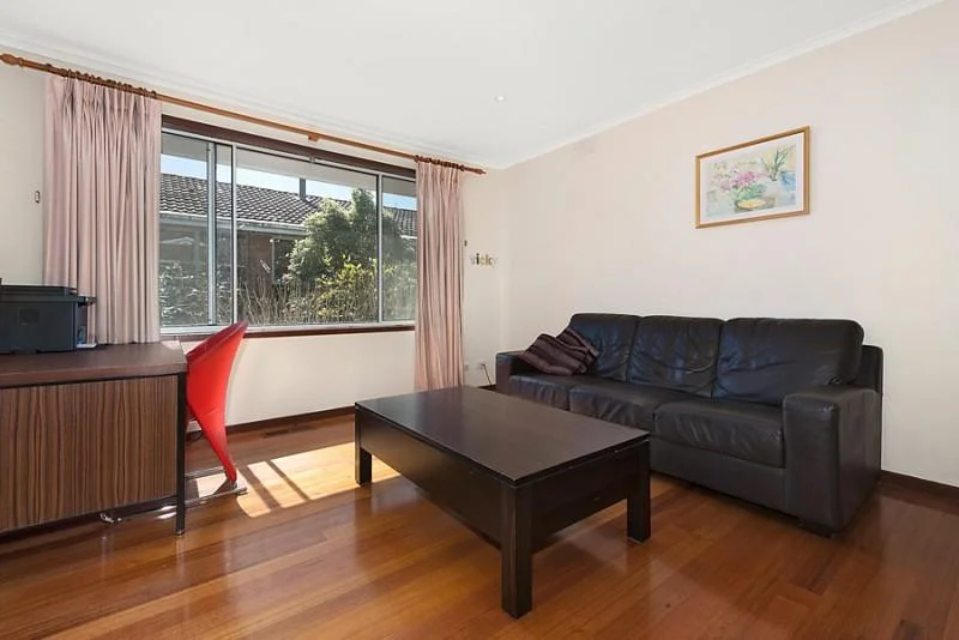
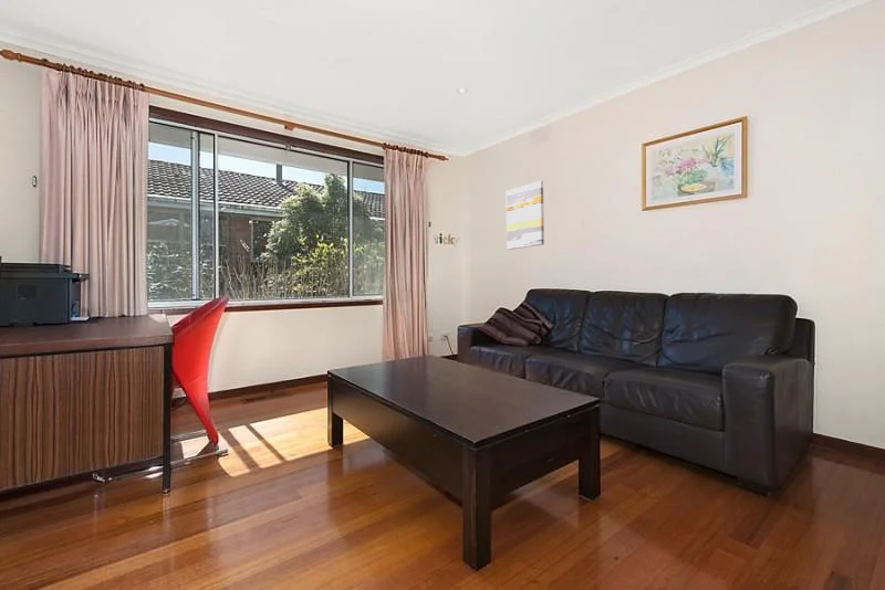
+ wall art [506,180,545,251]
